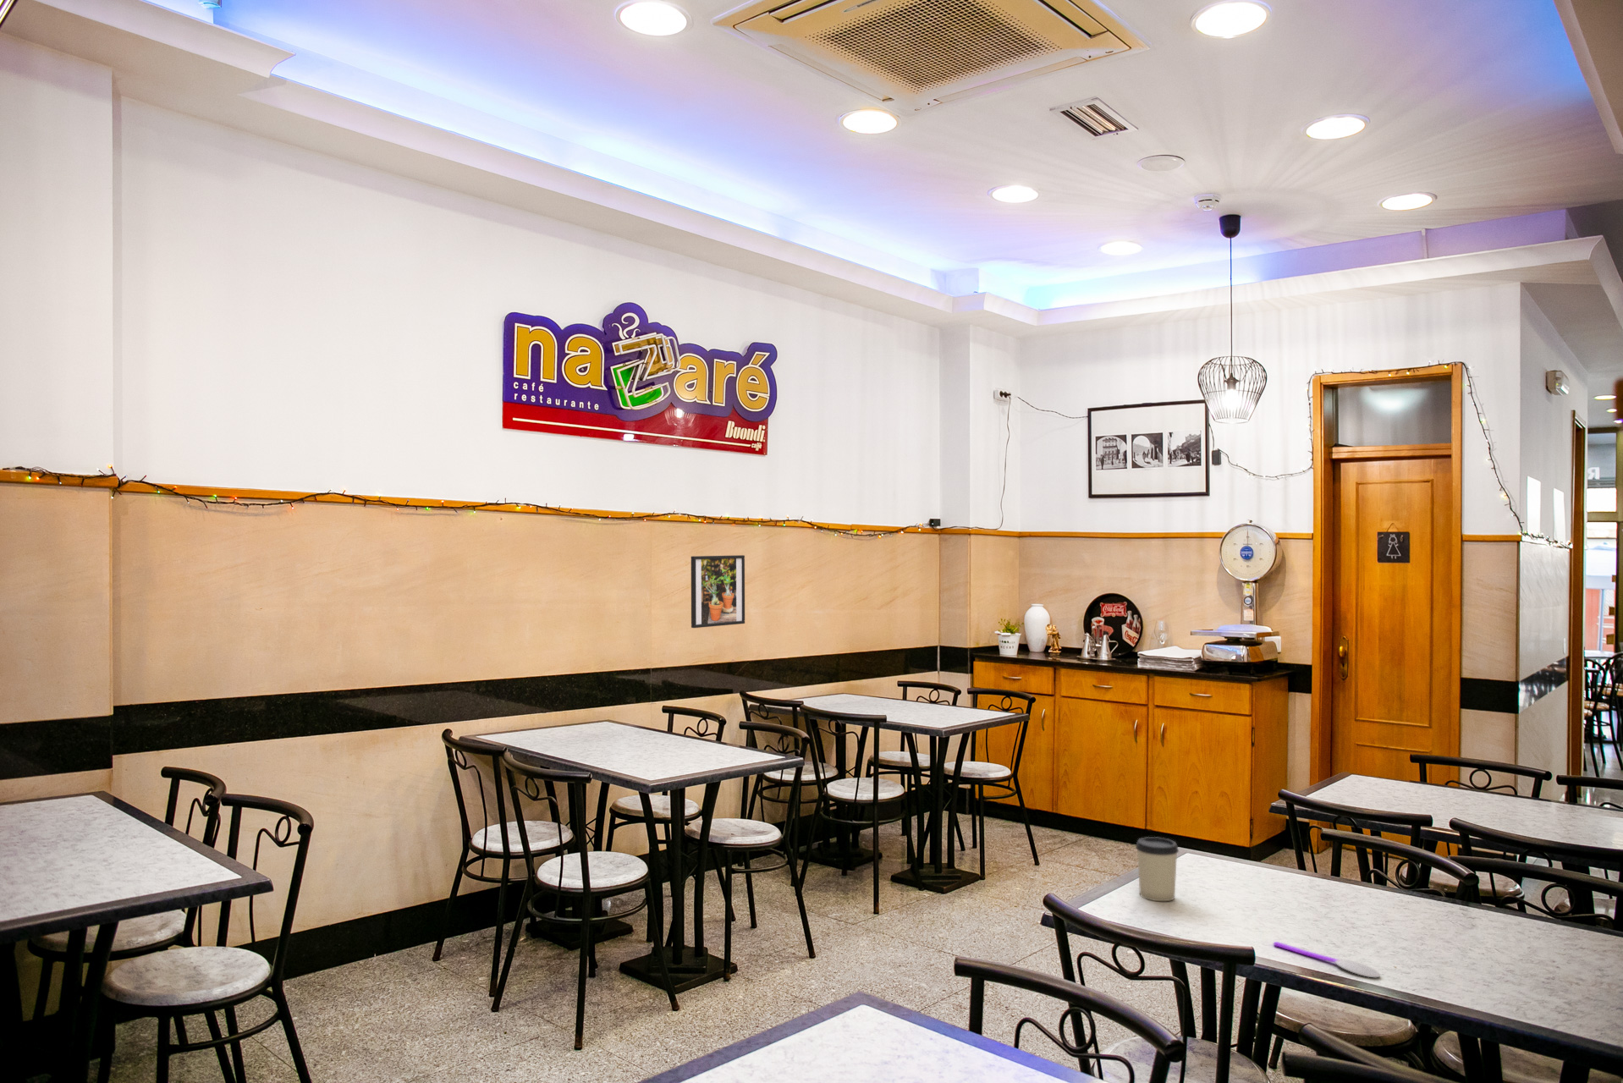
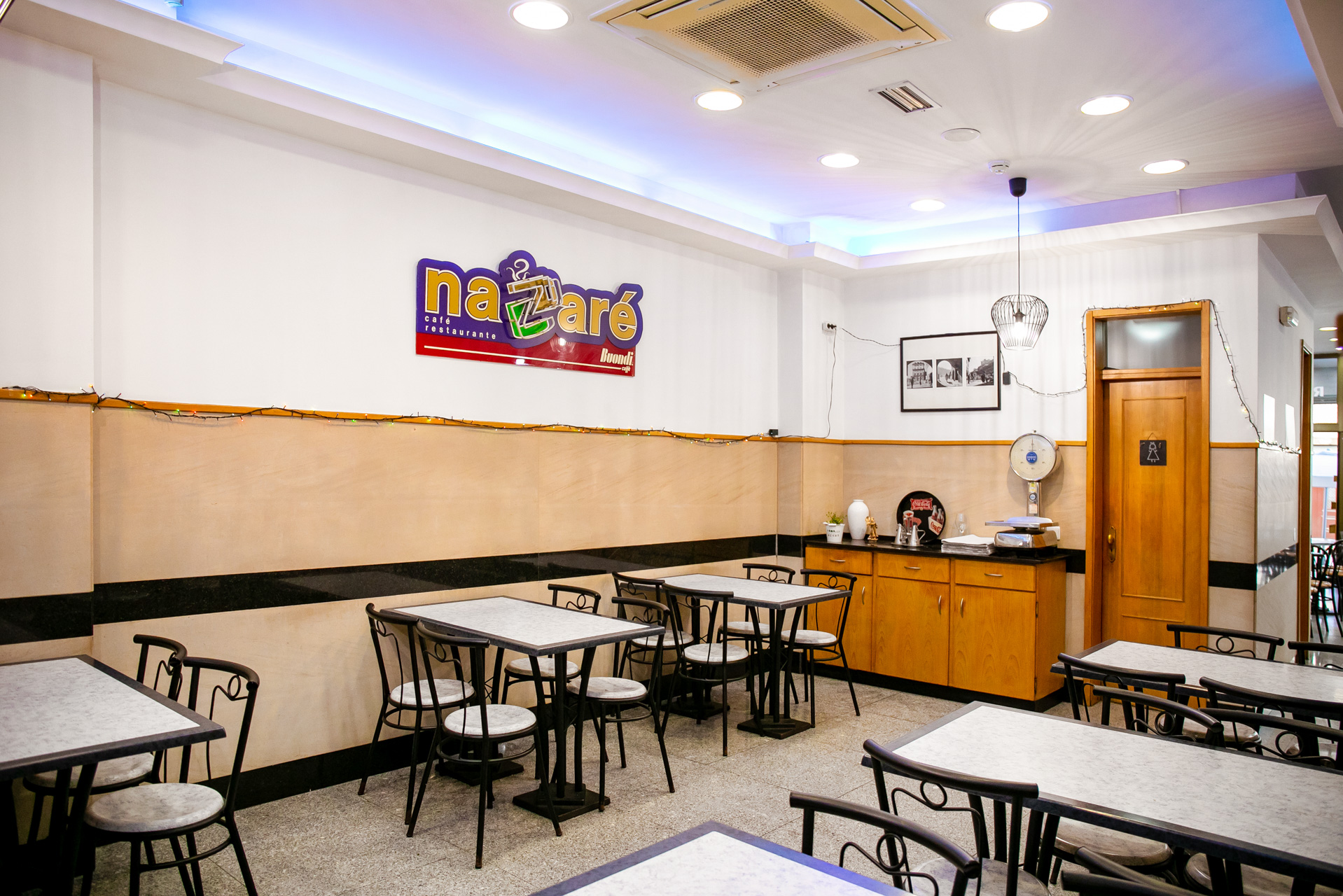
- spoon [1273,940,1381,978]
- cup [1135,836,1179,902]
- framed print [690,554,746,629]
